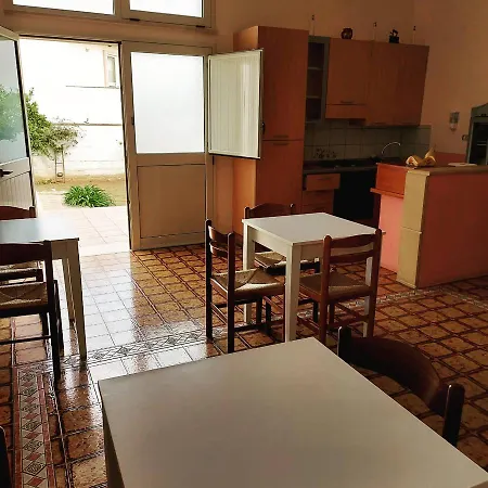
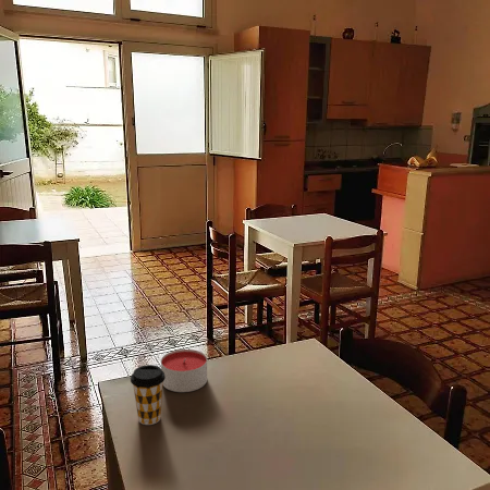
+ candle [160,348,208,393]
+ coffee cup [130,364,166,426]
